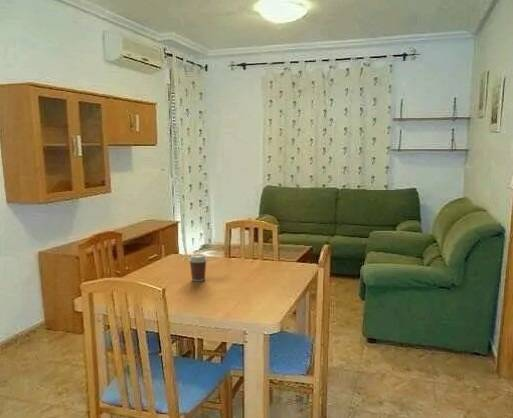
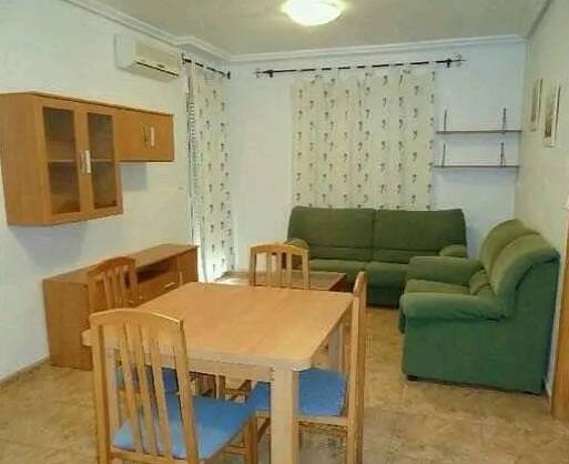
- coffee cup [188,253,208,282]
